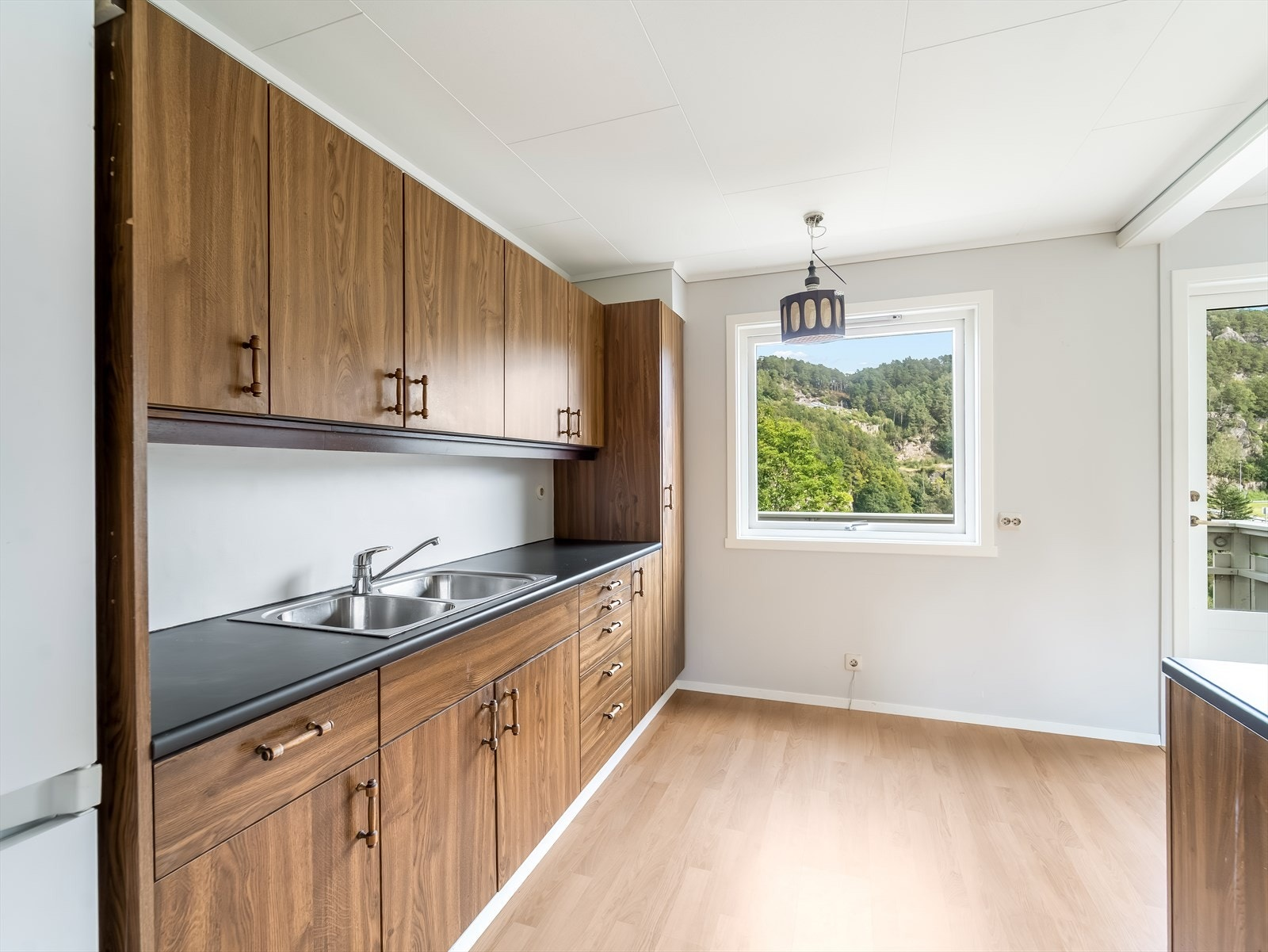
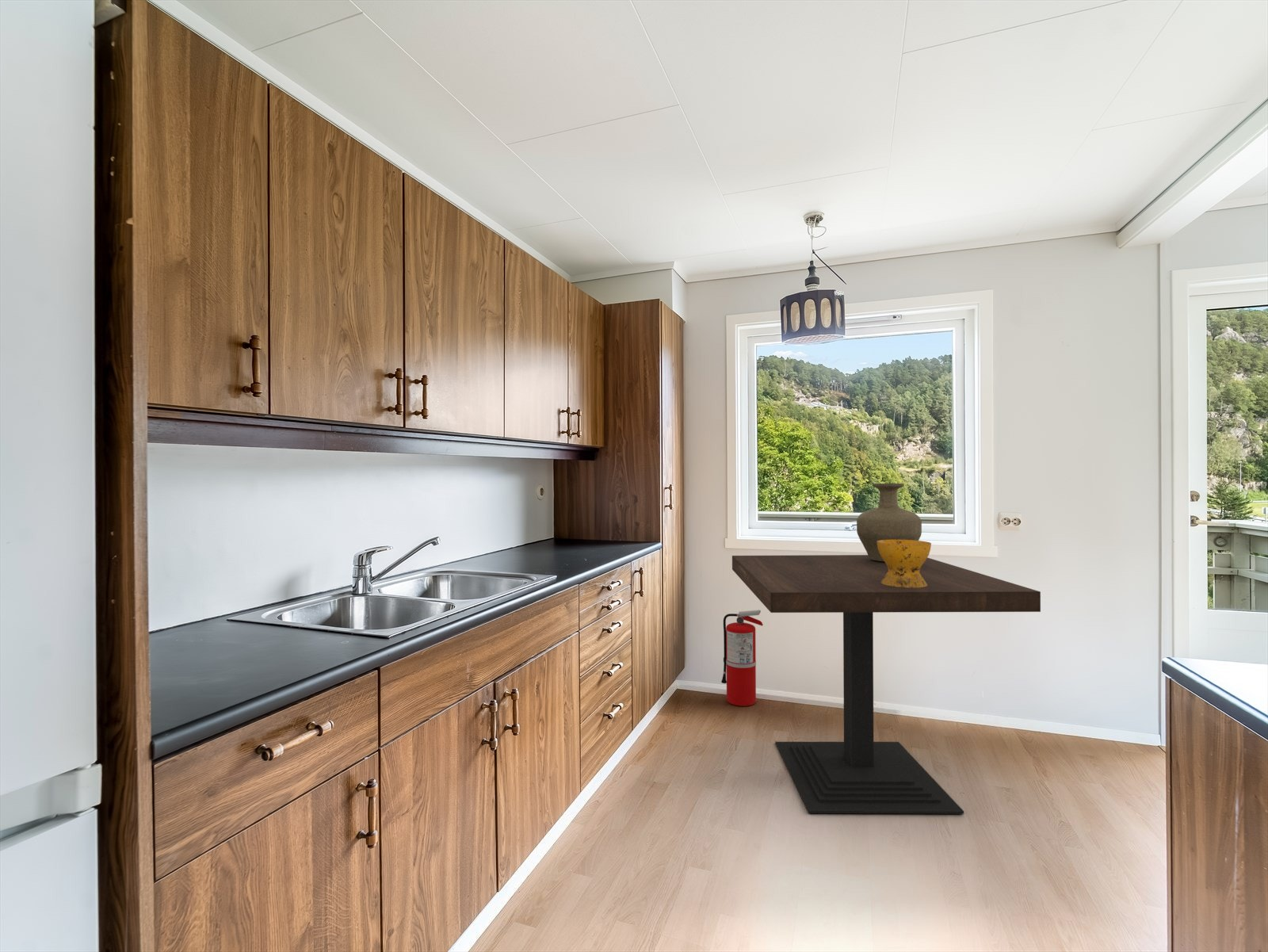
+ fire extinguisher [720,610,764,707]
+ bowl [877,540,932,587]
+ dining table [731,554,1041,815]
+ vase [856,483,922,562]
